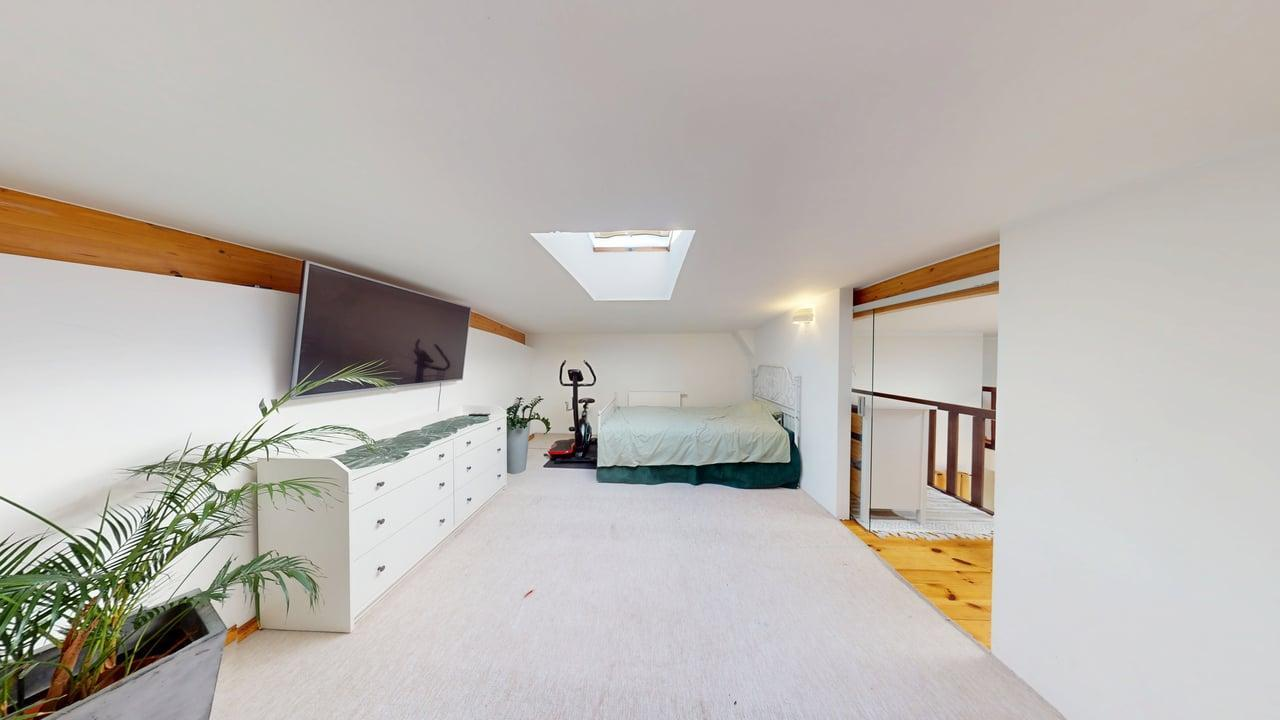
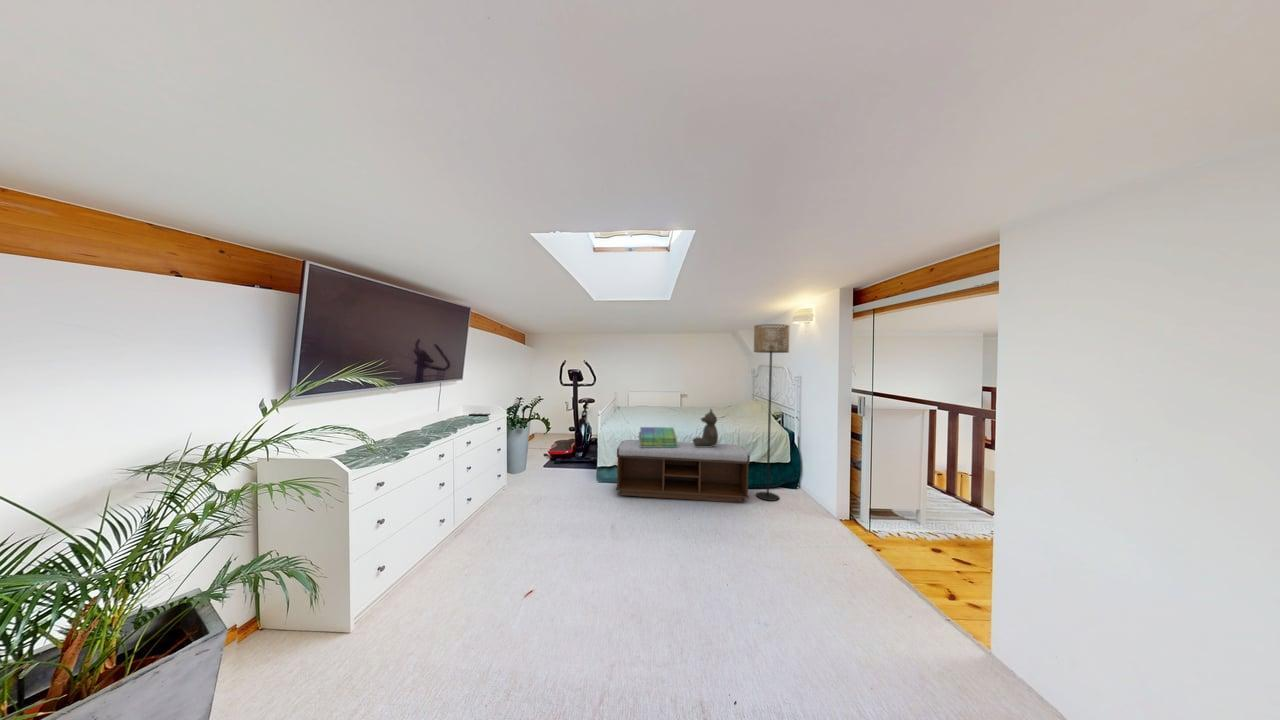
+ floor lamp [753,323,791,502]
+ bench [615,439,751,504]
+ teddy bear [692,407,719,447]
+ stack of books [638,426,678,447]
